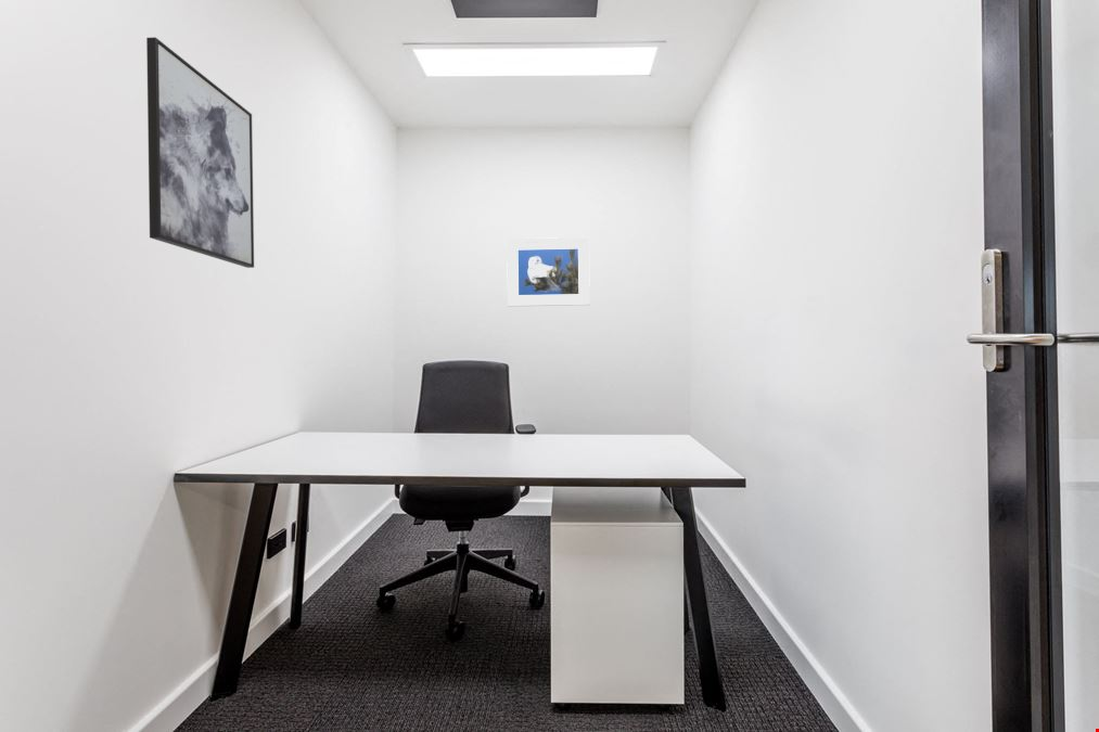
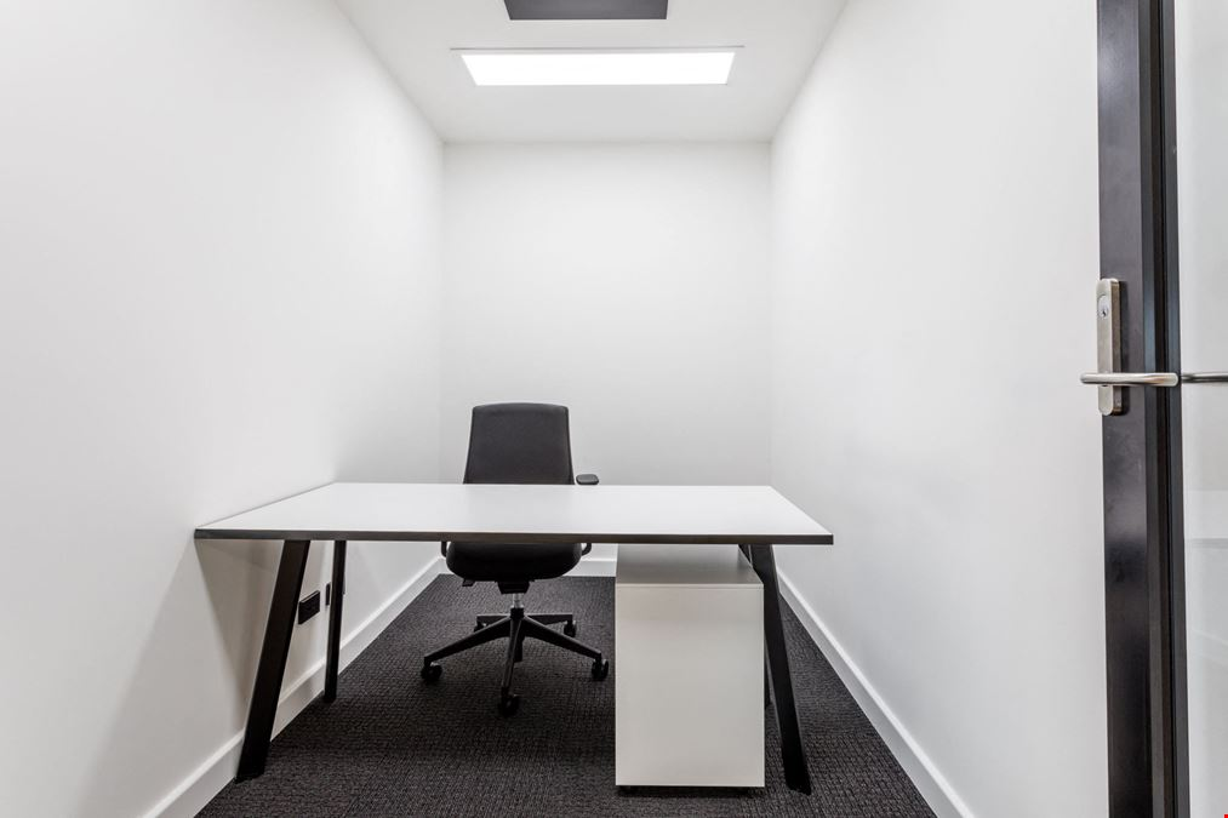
- wall art [145,36,255,269]
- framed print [506,236,591,308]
